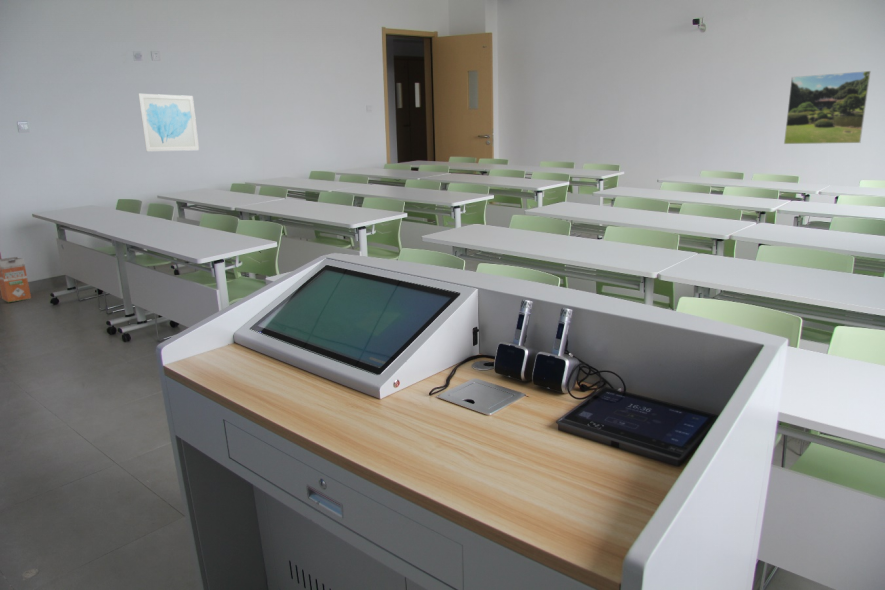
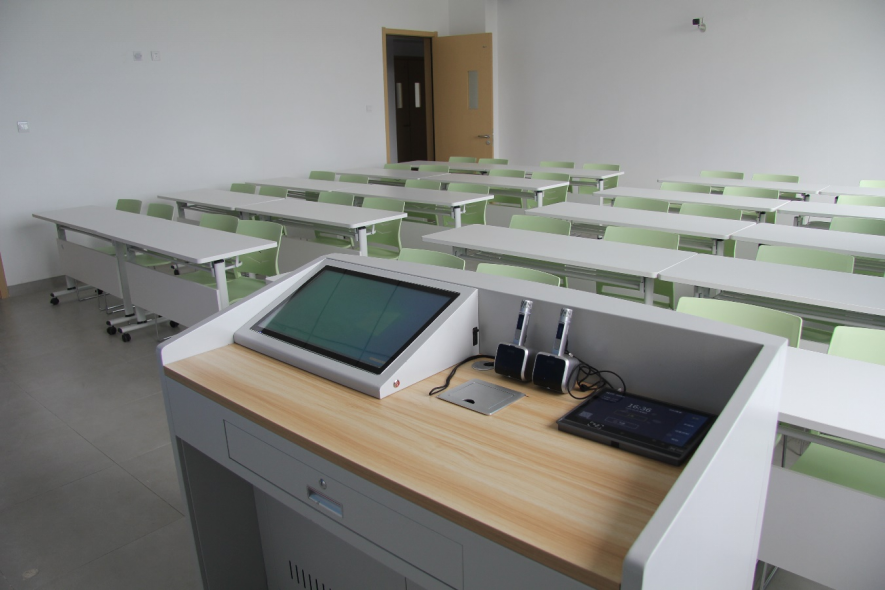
- waste bin [0,256,32,304]
- wall art [138,93,200,152]
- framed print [783,70,872,145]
